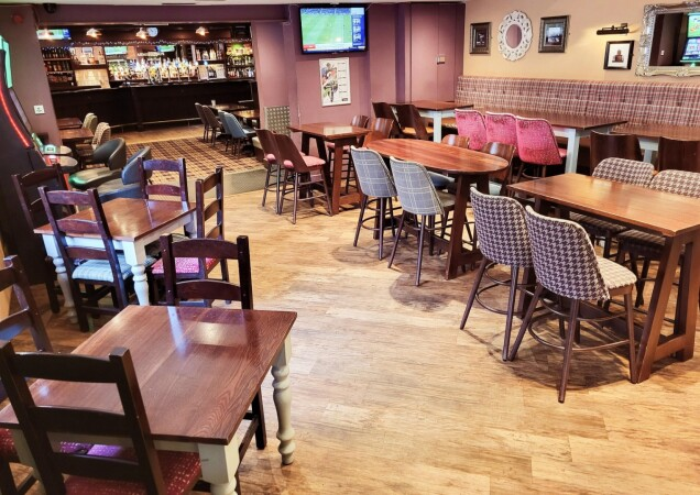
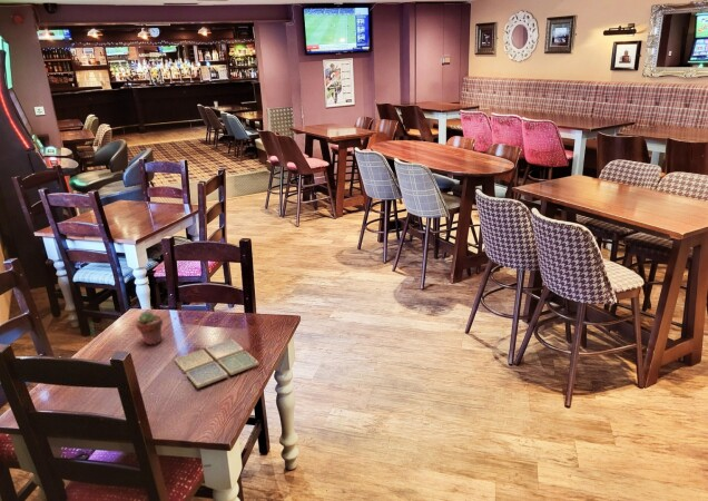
+ potted succulent [135,311,164,345]
+ drink coaster [174,337,260,390]
